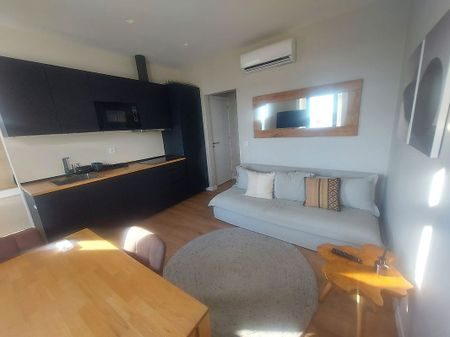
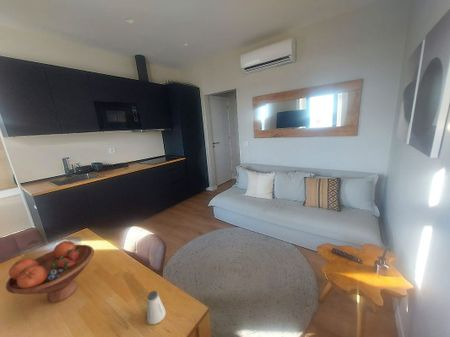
+ fruit bowl [5,240,95,304]
+ saltshaker [146,290,167,325]
